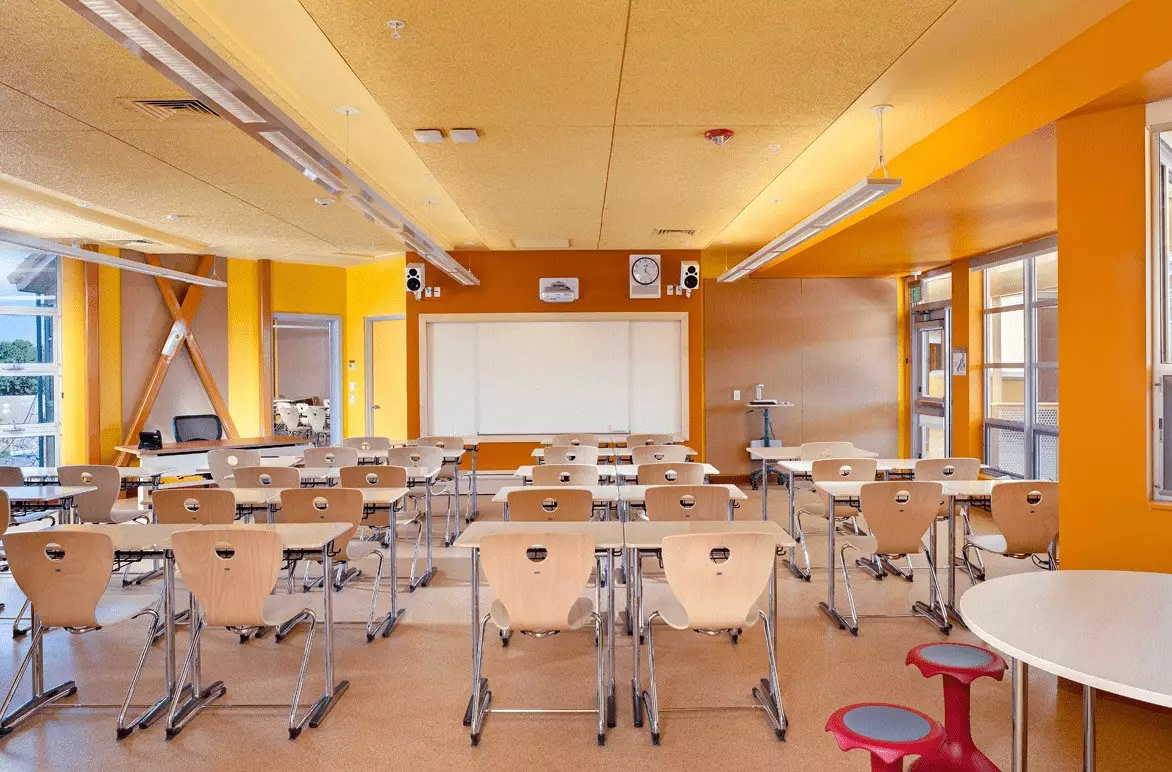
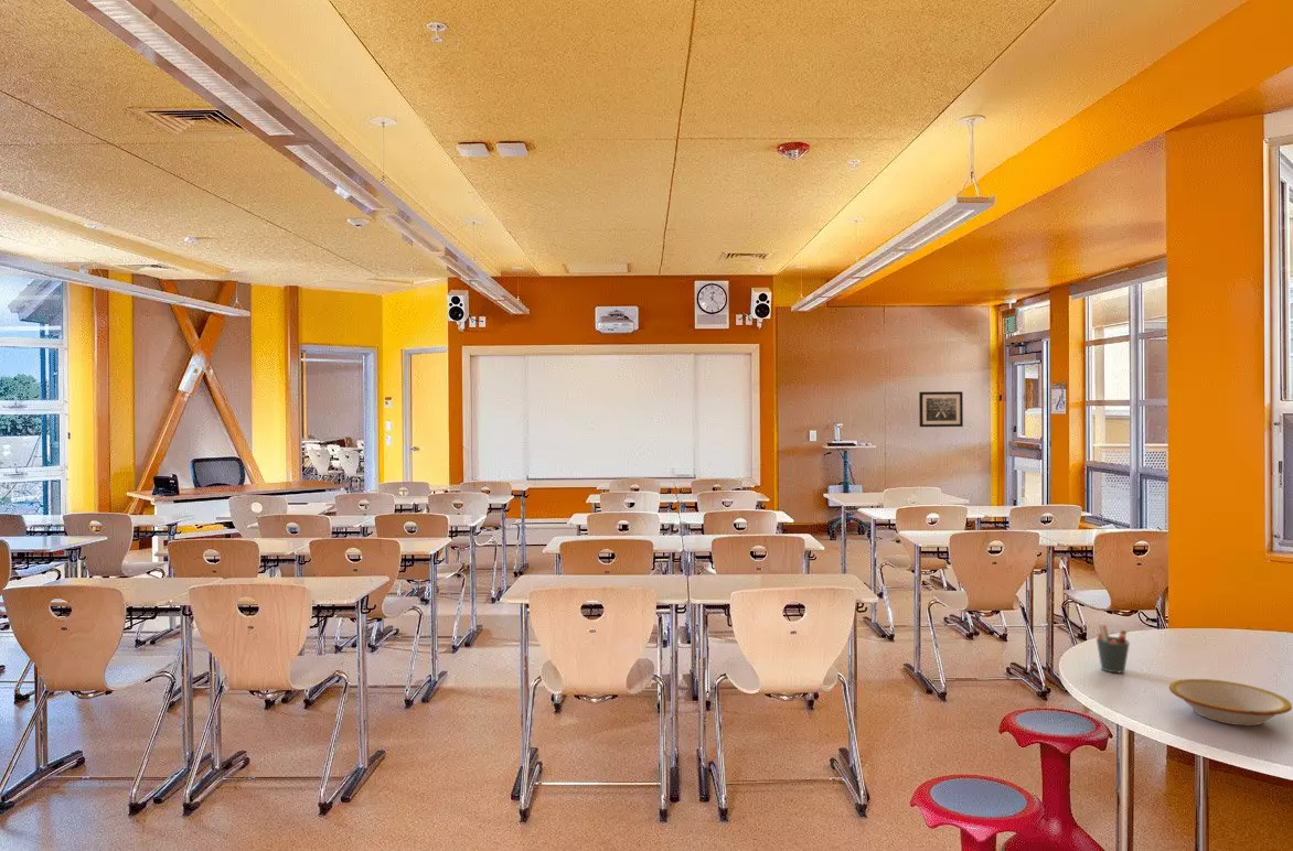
+ bowl [1168,678,1293,726]
+ wall art [918,390,964,428]
+ pen holder [1096,624,1131,674]
